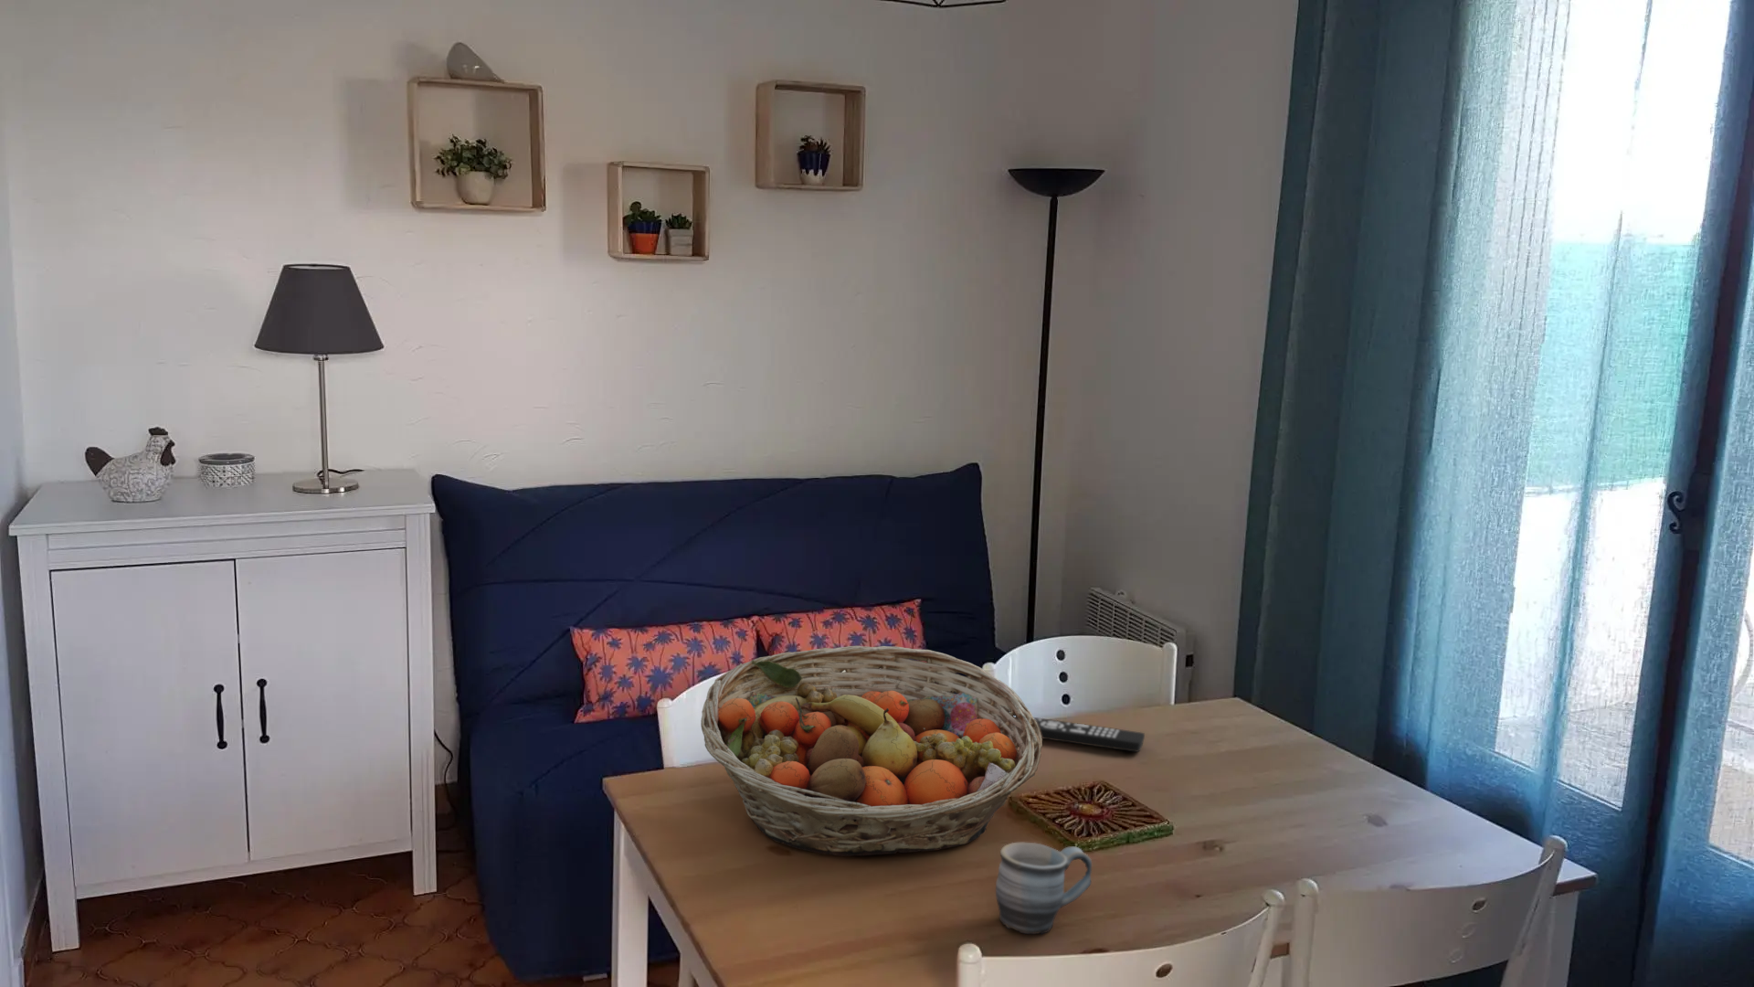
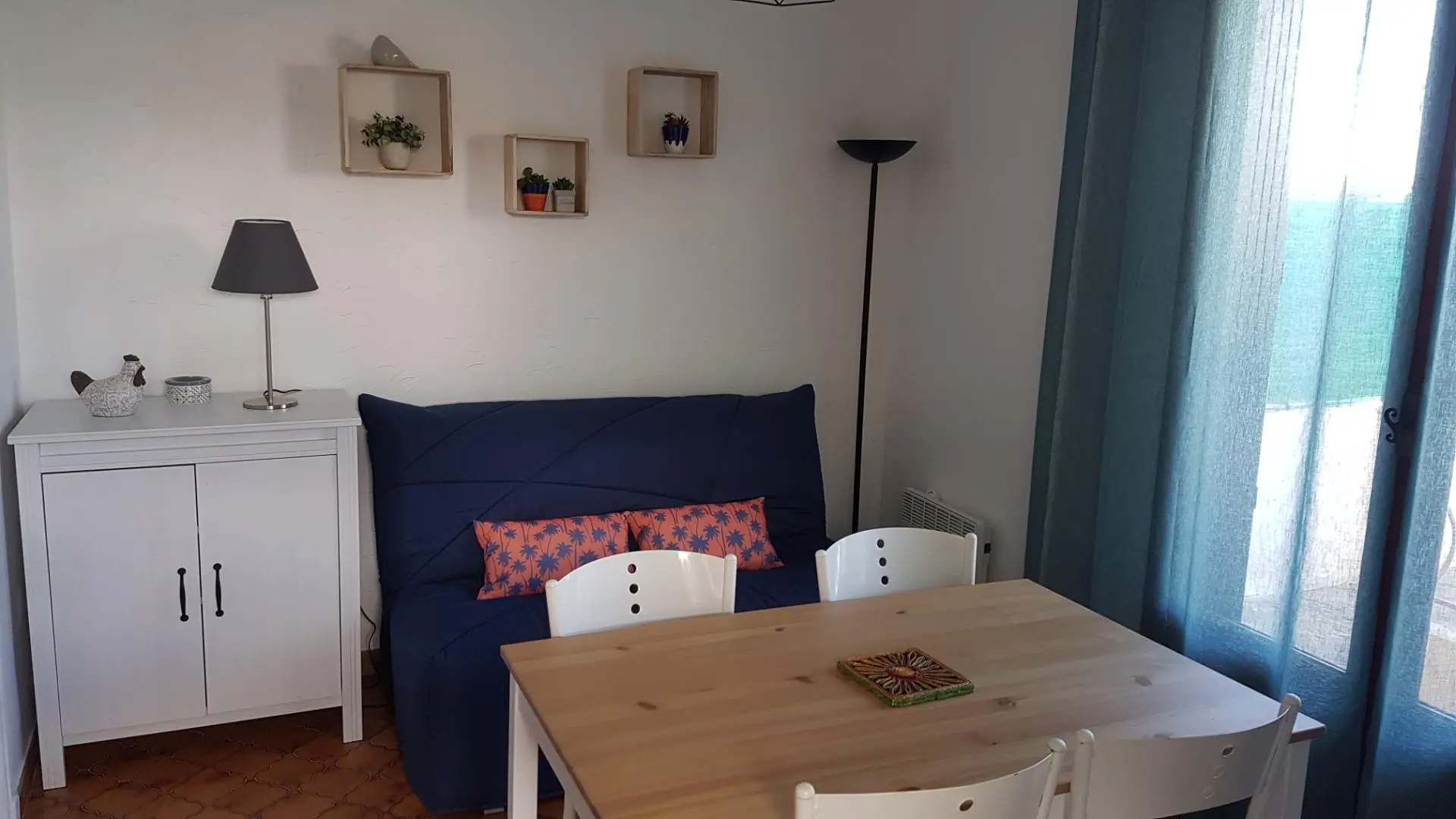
- mug [995,841,1093,936]
- remote control [1013,716,1146,753]
- fruit basket [700,645,1043,857]
